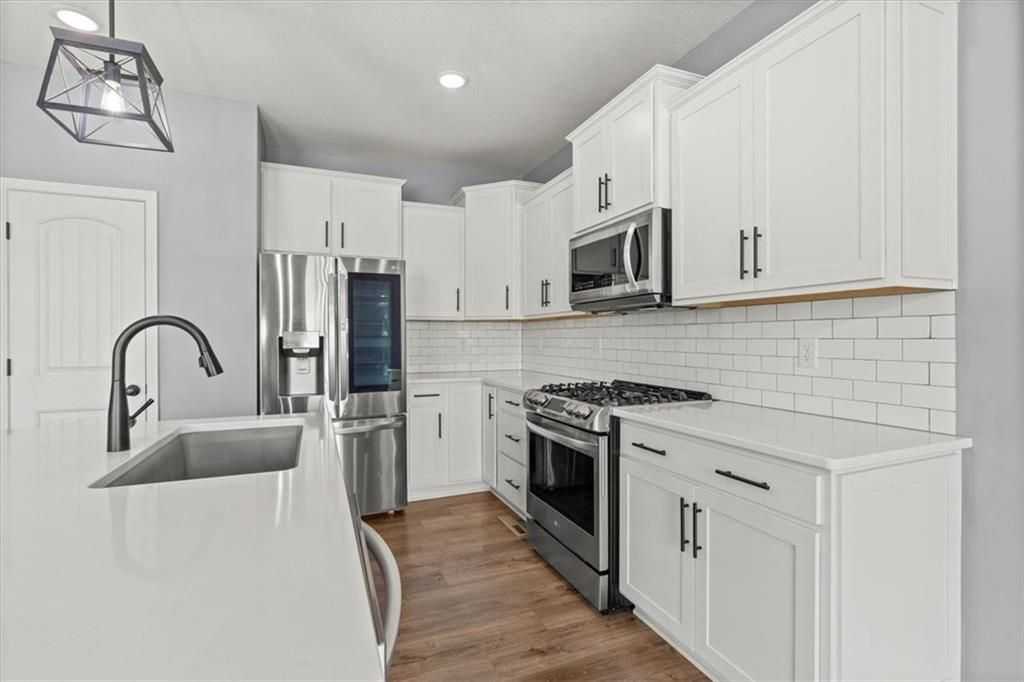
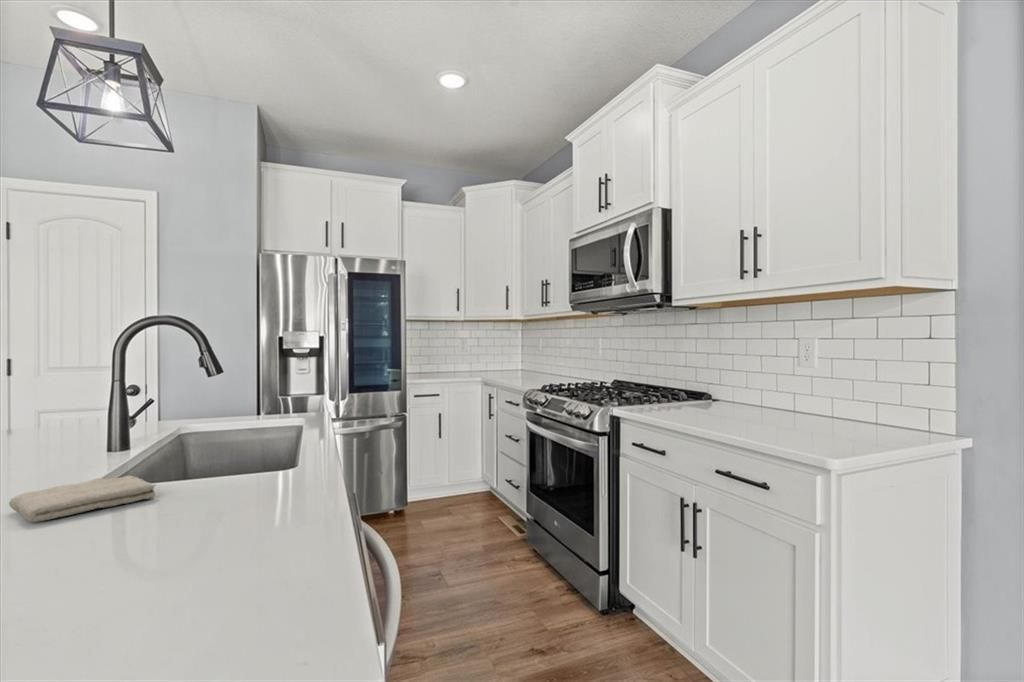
+ washcloth [8,475,157,523]
